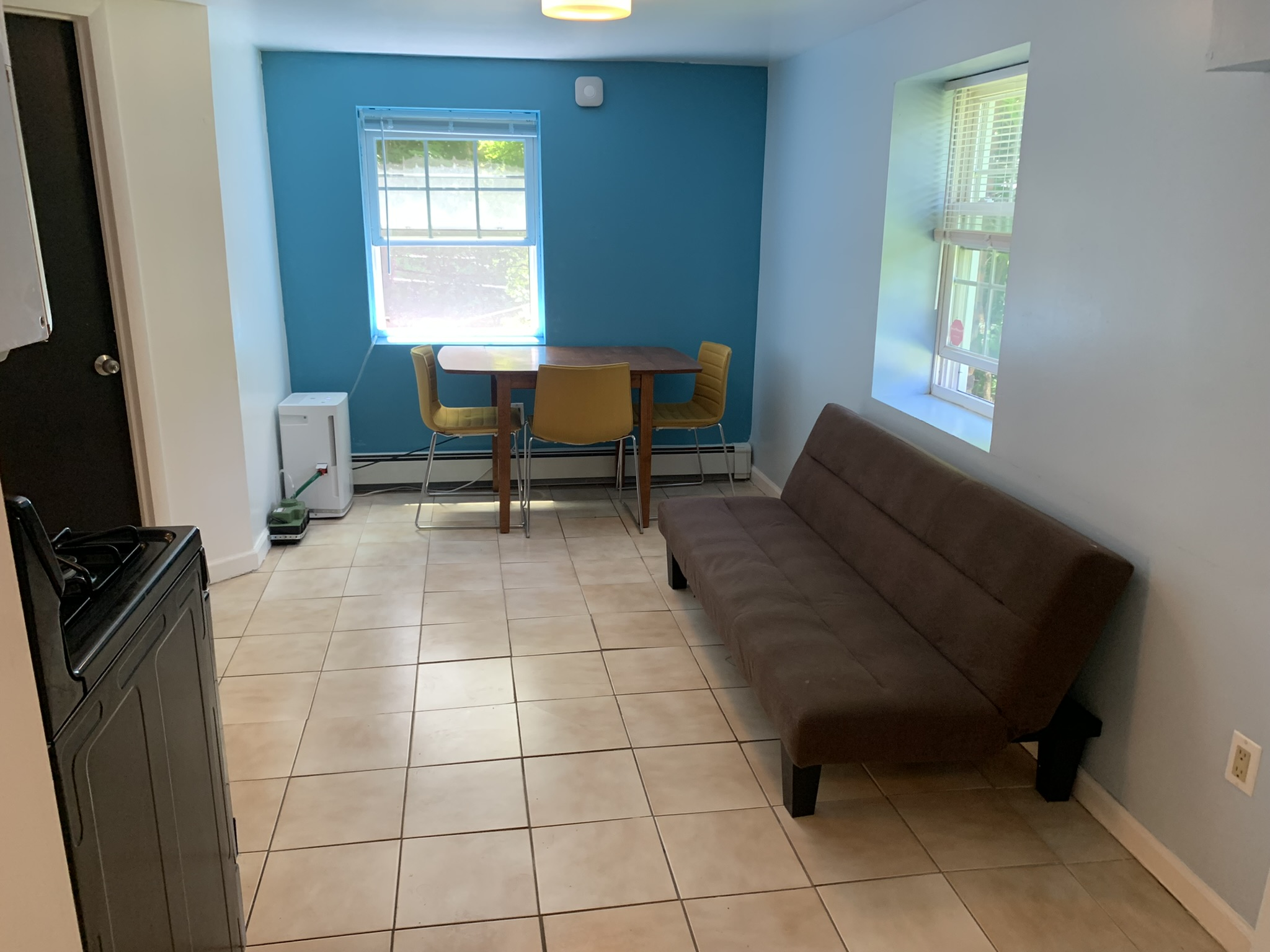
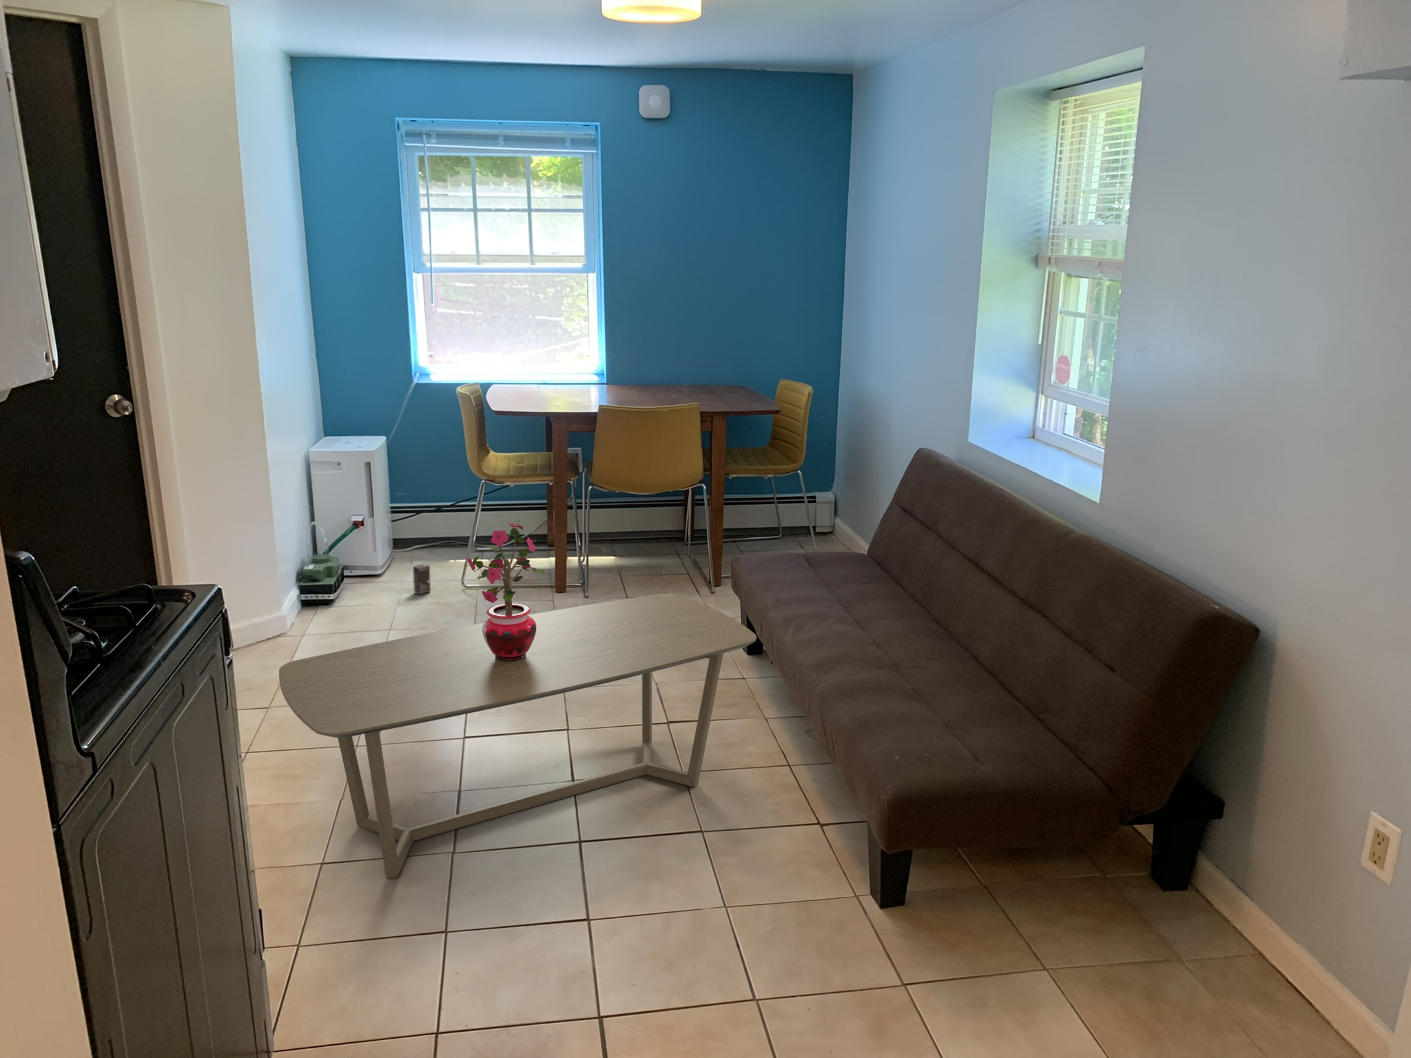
+ box [412,563,431,596]
+ potted plant [463,519,546,661]
+ coffee table [279,593,758,878]
